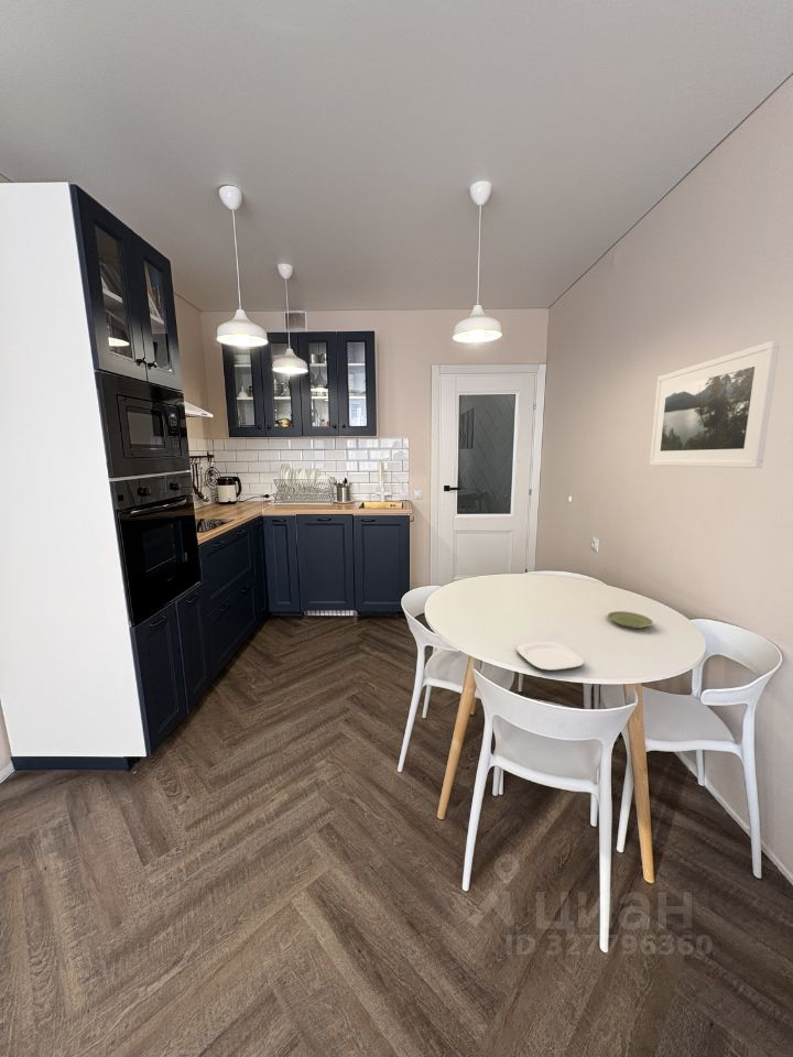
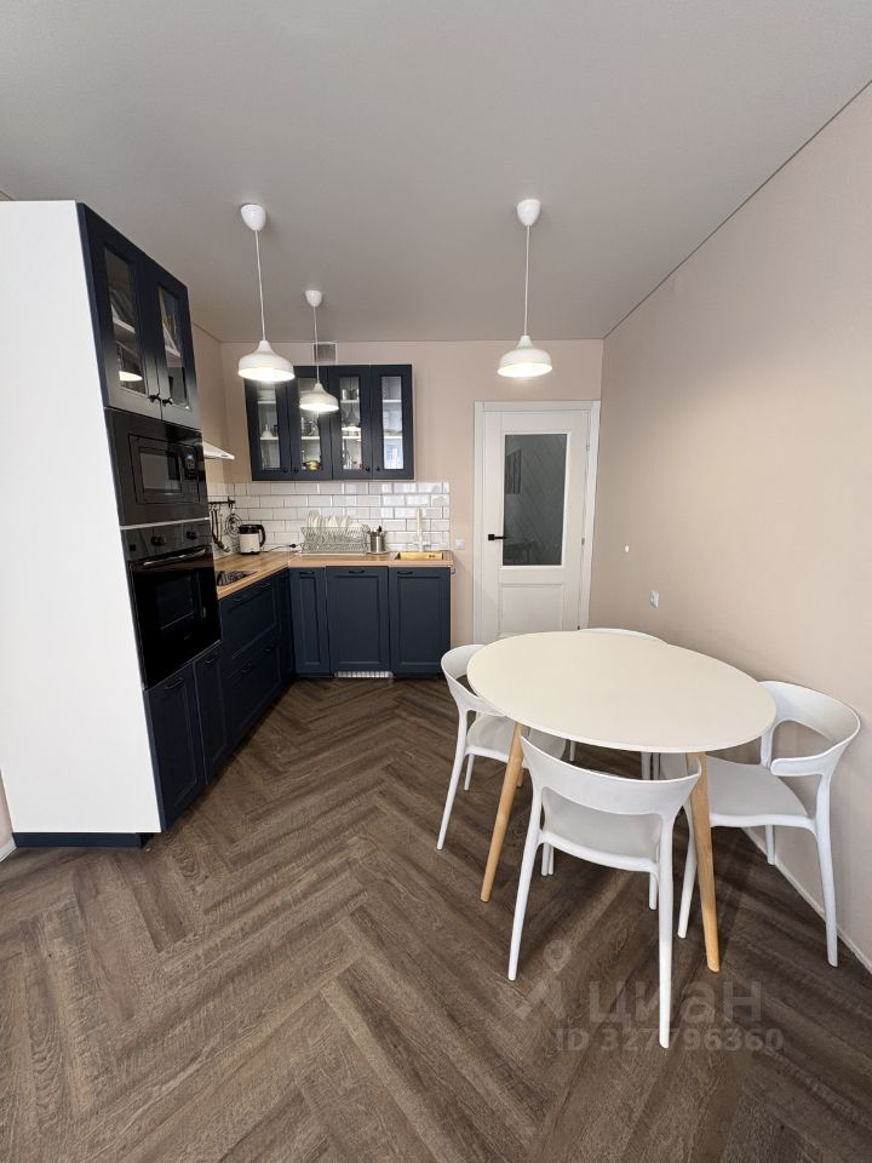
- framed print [649,339,781,469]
- plate [607,610,654,630]
- plate [515,641,586,672]
